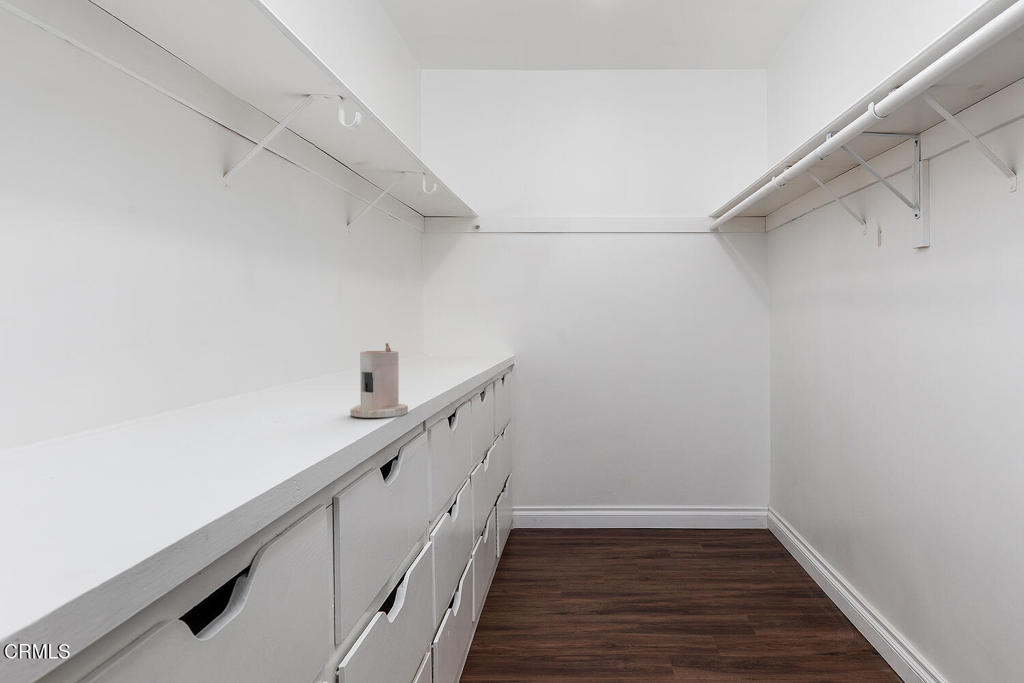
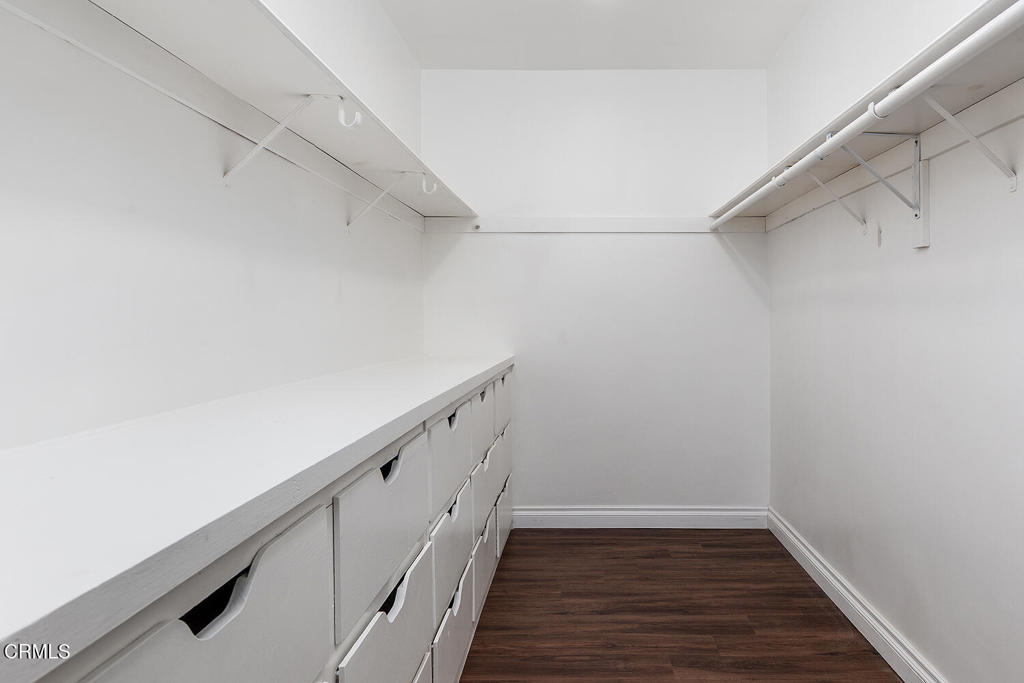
- candle [349,342,409,418]
